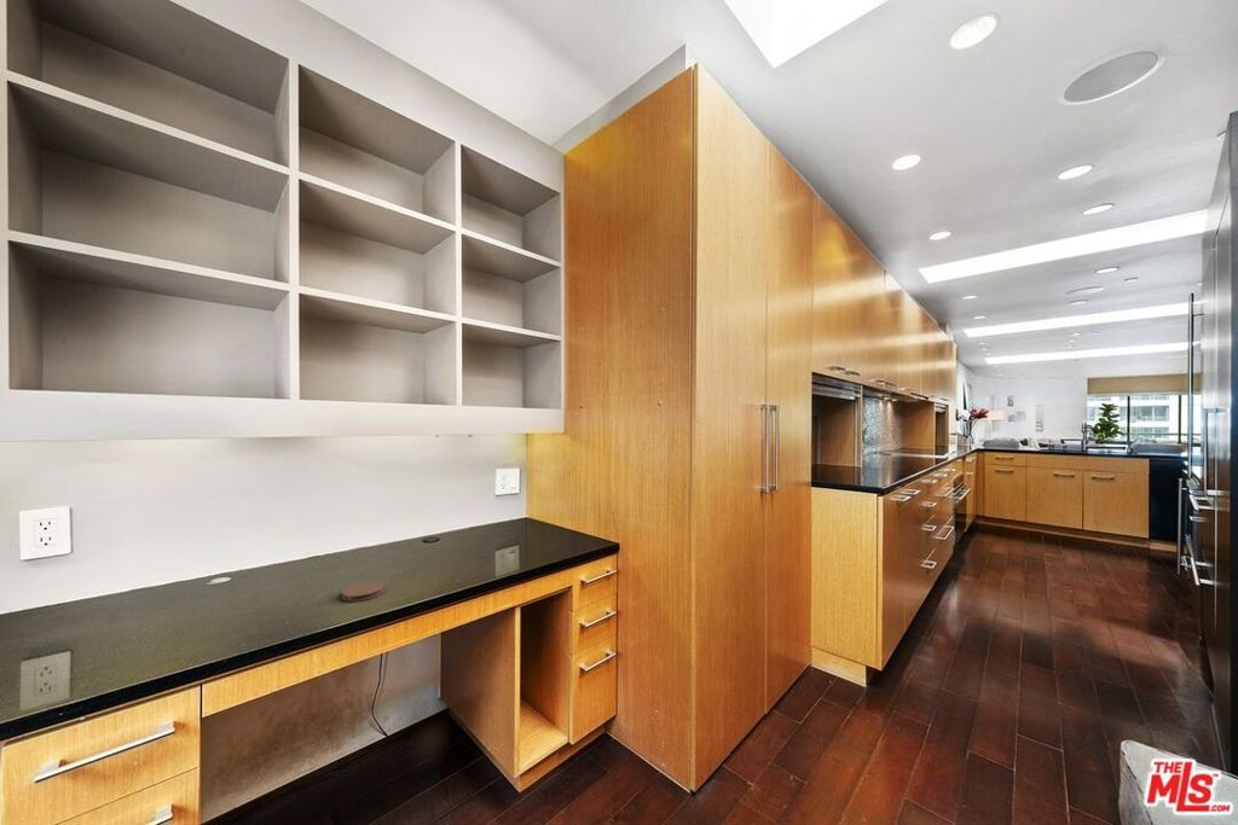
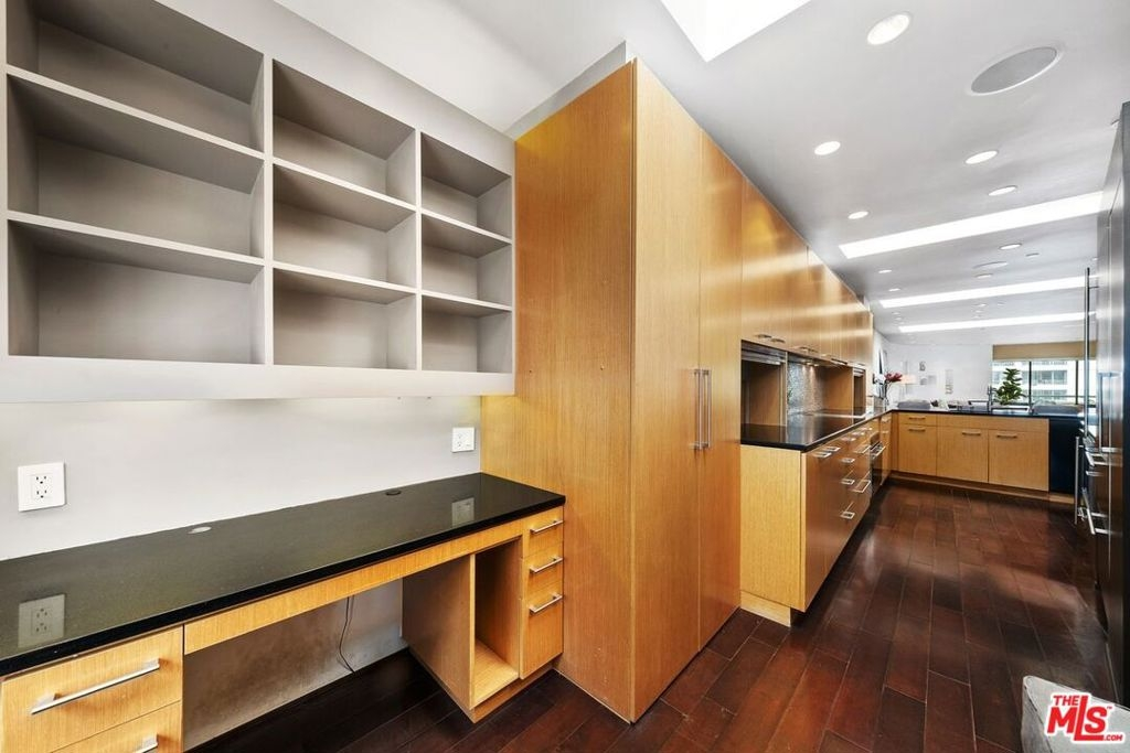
- coaster [341,580,386,603]
